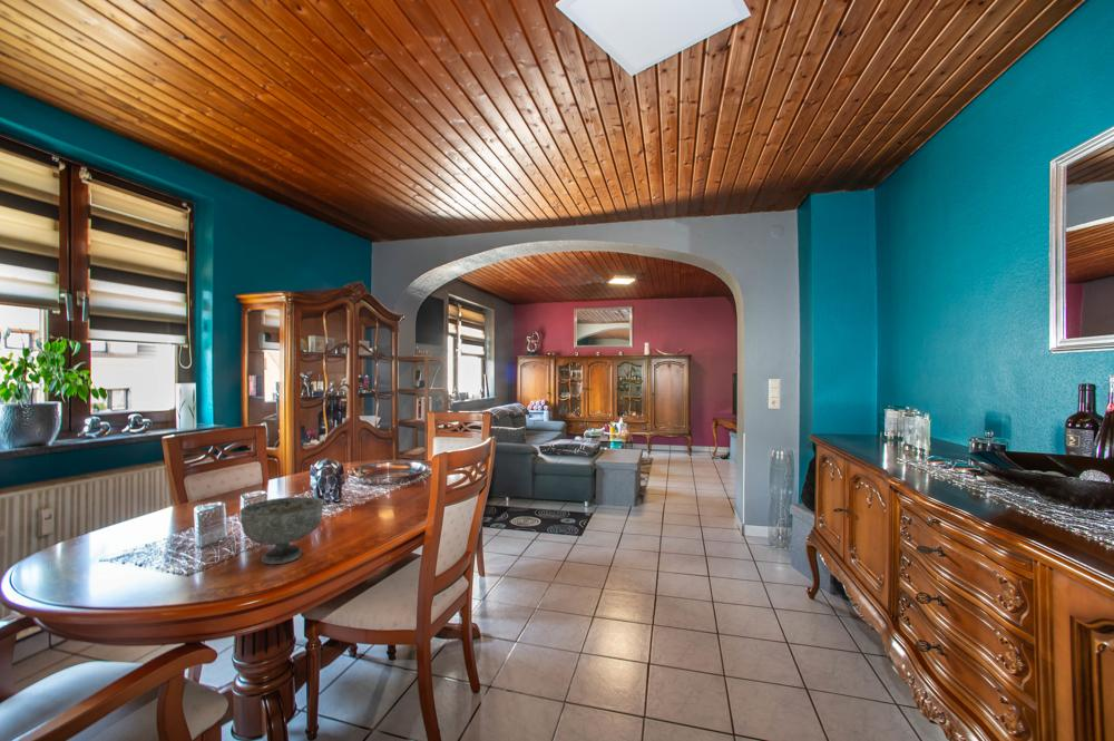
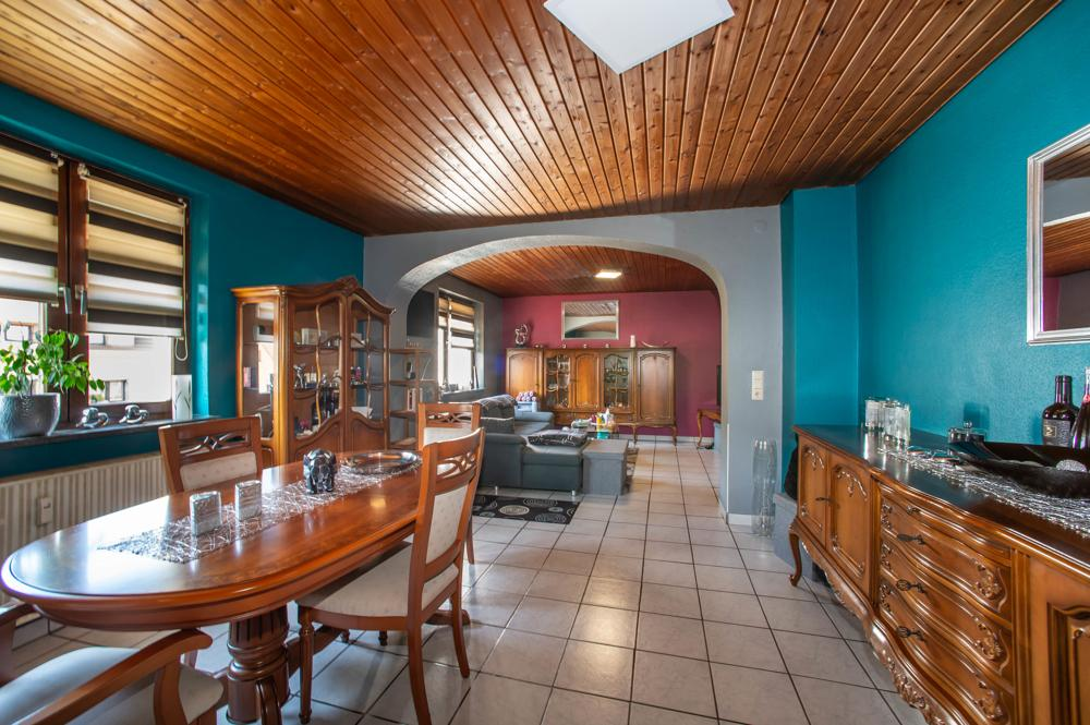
- bowl [238,496,325,565]
